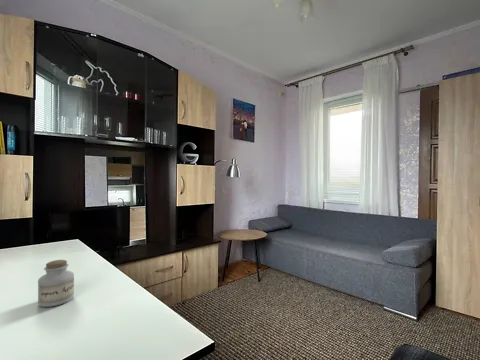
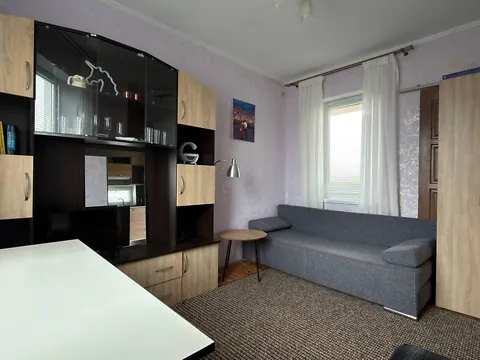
- jar [37,259,75,308]
